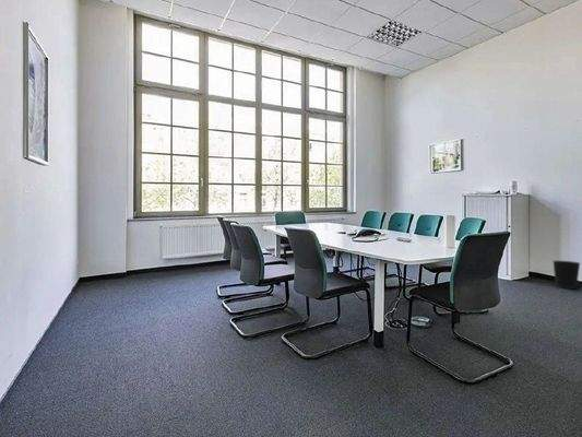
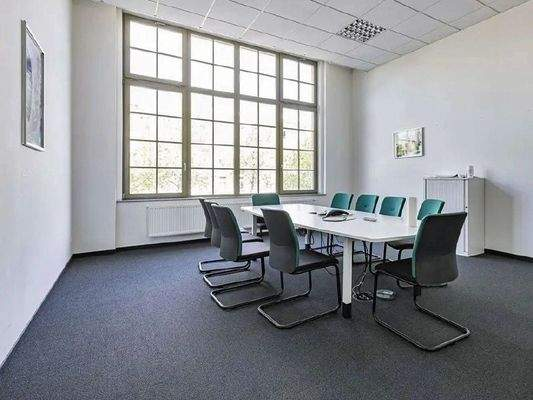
- wastebasket [553,260,581,290]
